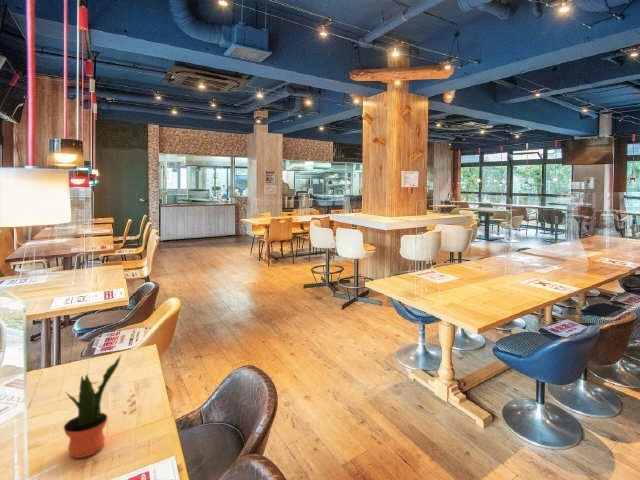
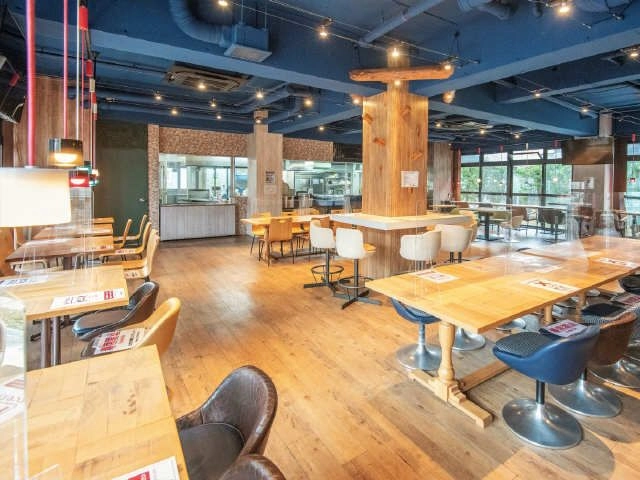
- potted plant [63,353,123,459]
